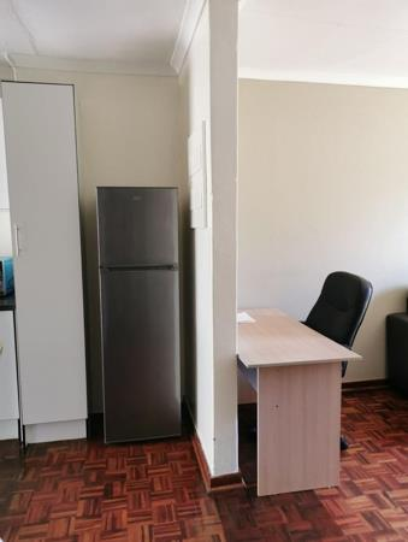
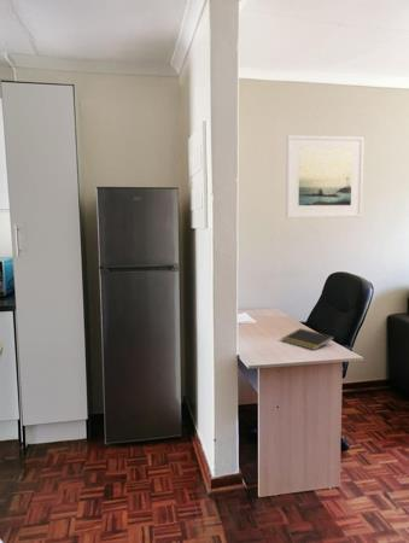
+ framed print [285,134,366,220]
+ notepad [280,327,335,351]
